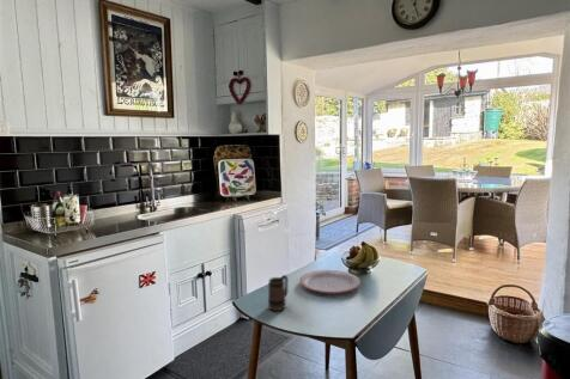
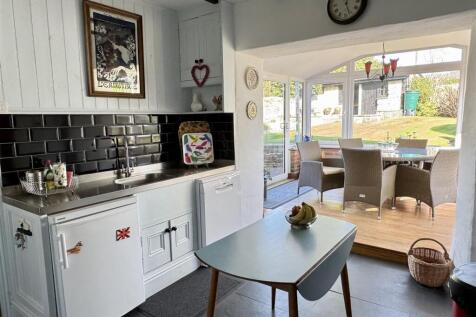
- plate [298,269,362,294]
- mug [267,274,289,312]
